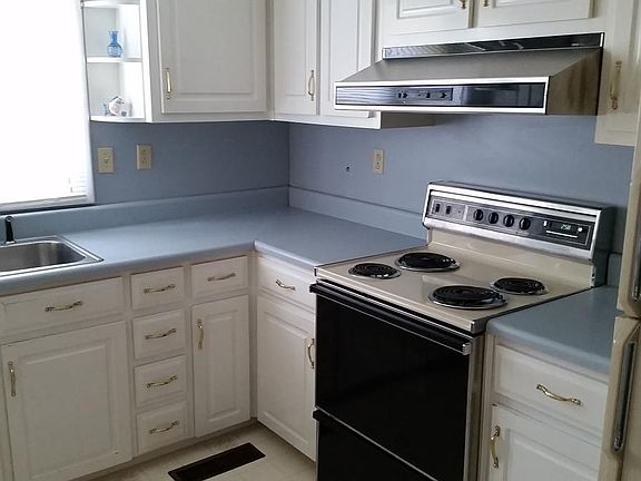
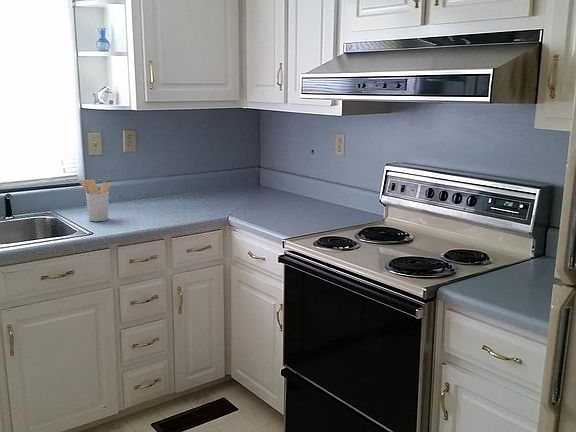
+ utensil holder [78,178,111,222]
